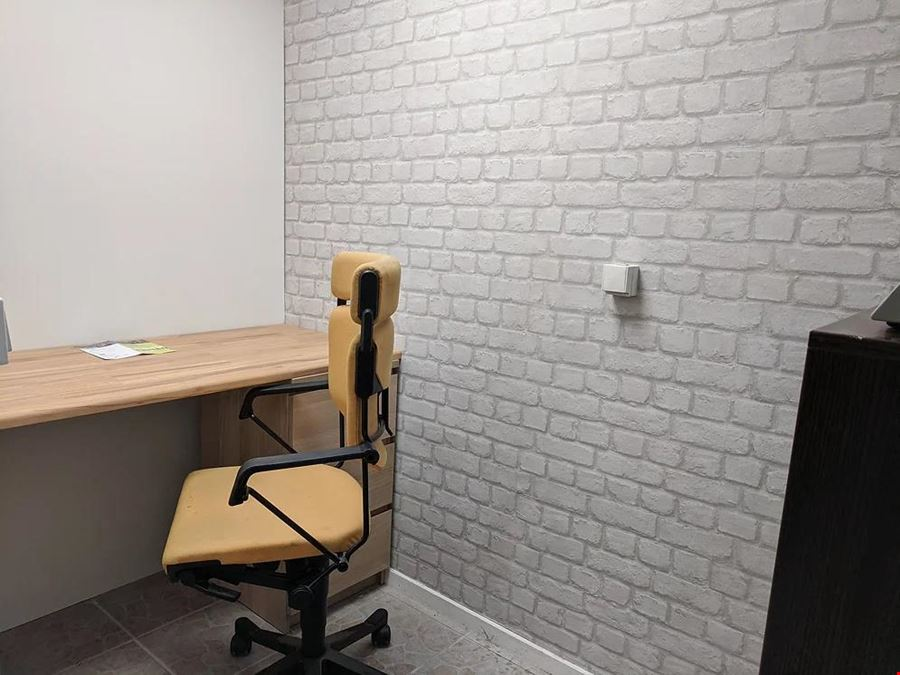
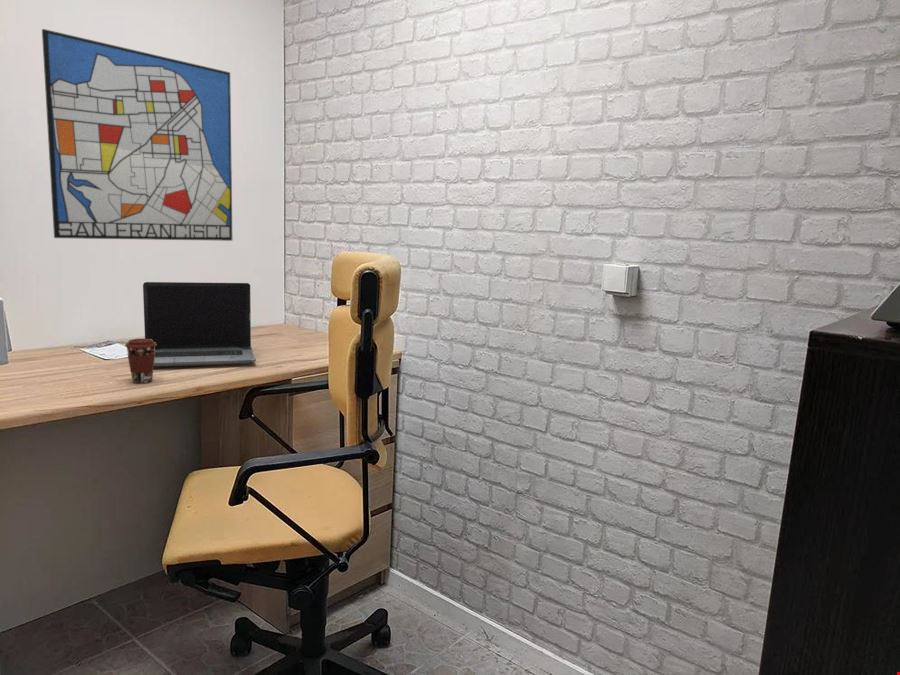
+ wall art [41,28,233,242]
+ laptop computer [142,281,257,368]
+ coffee cup [124,338,157,384]
